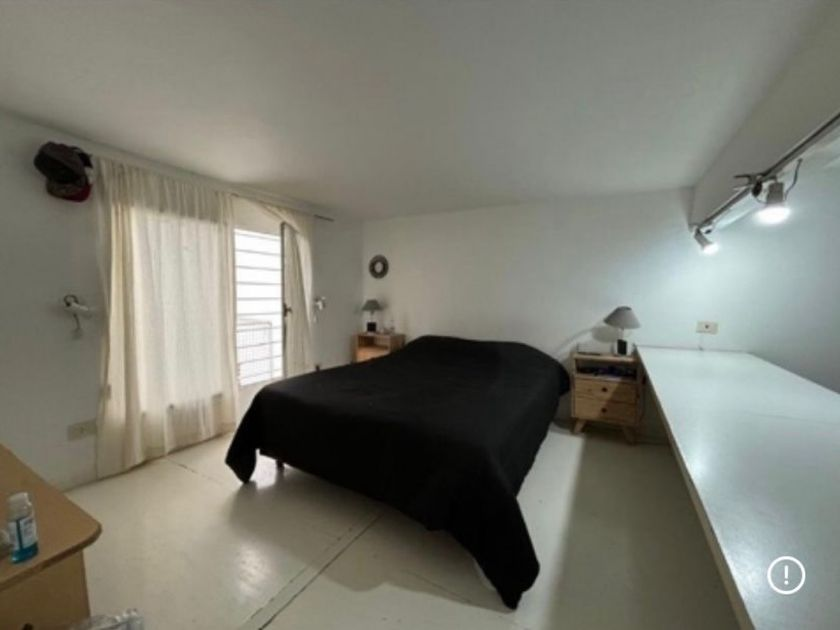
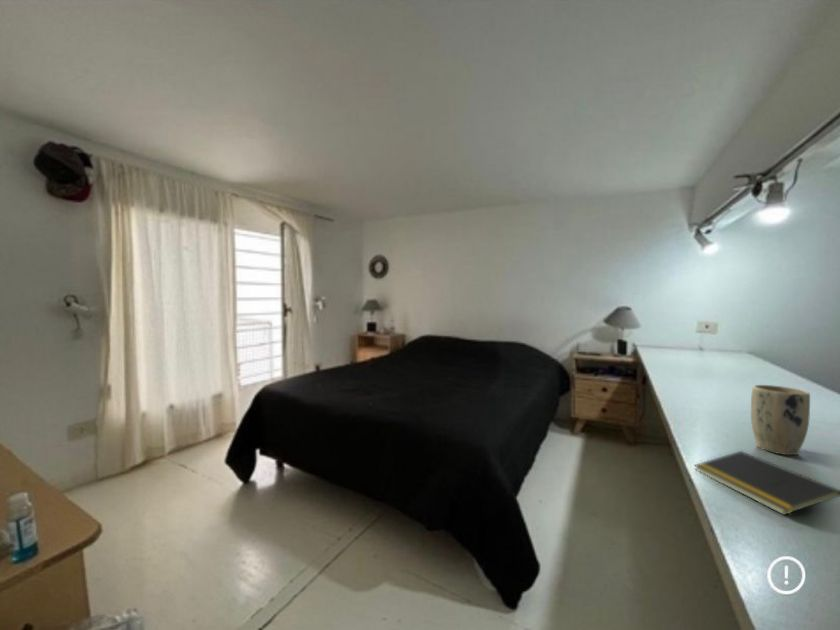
+ notepad [693,450,840,516]
+ plant pot [750,384,811,456]
